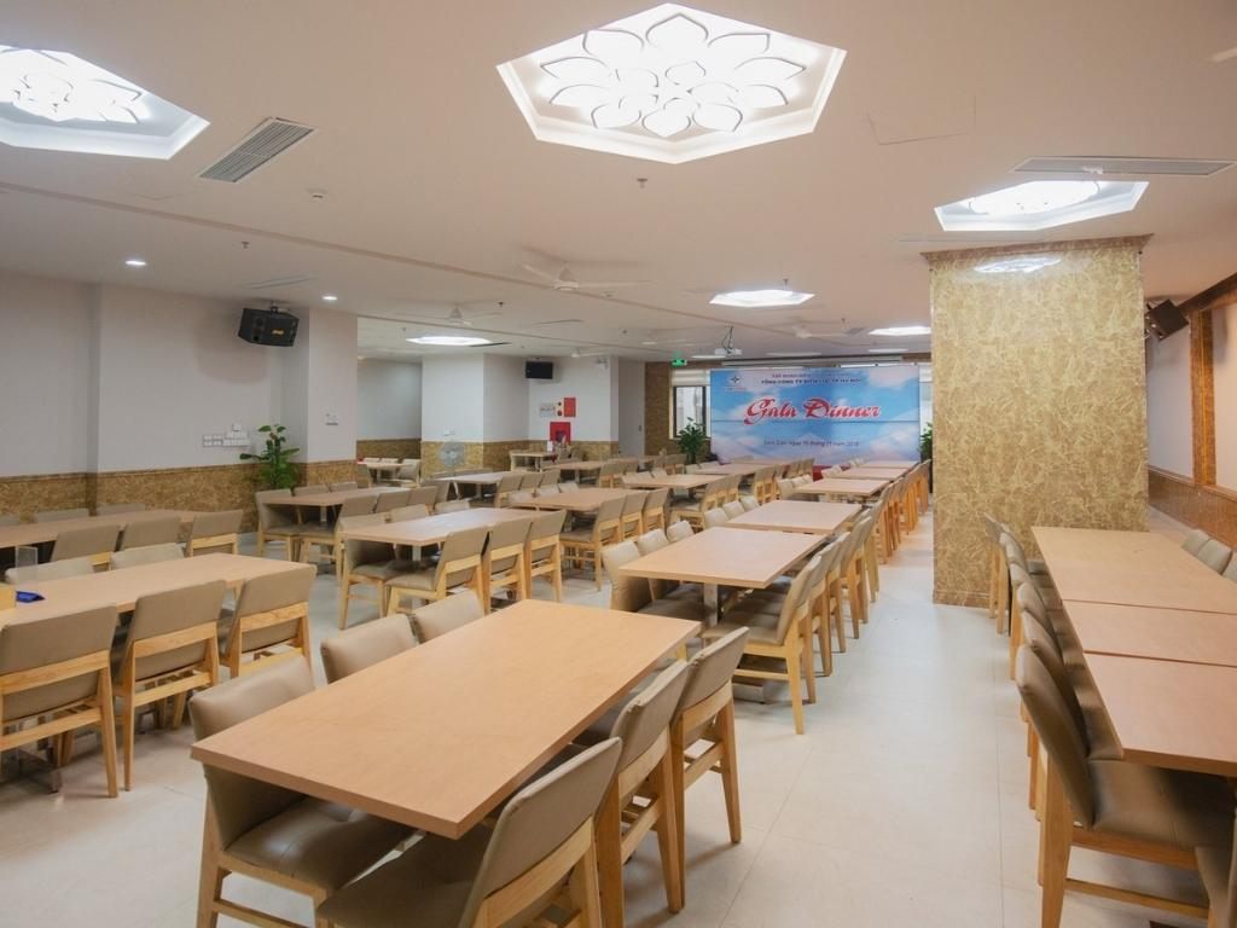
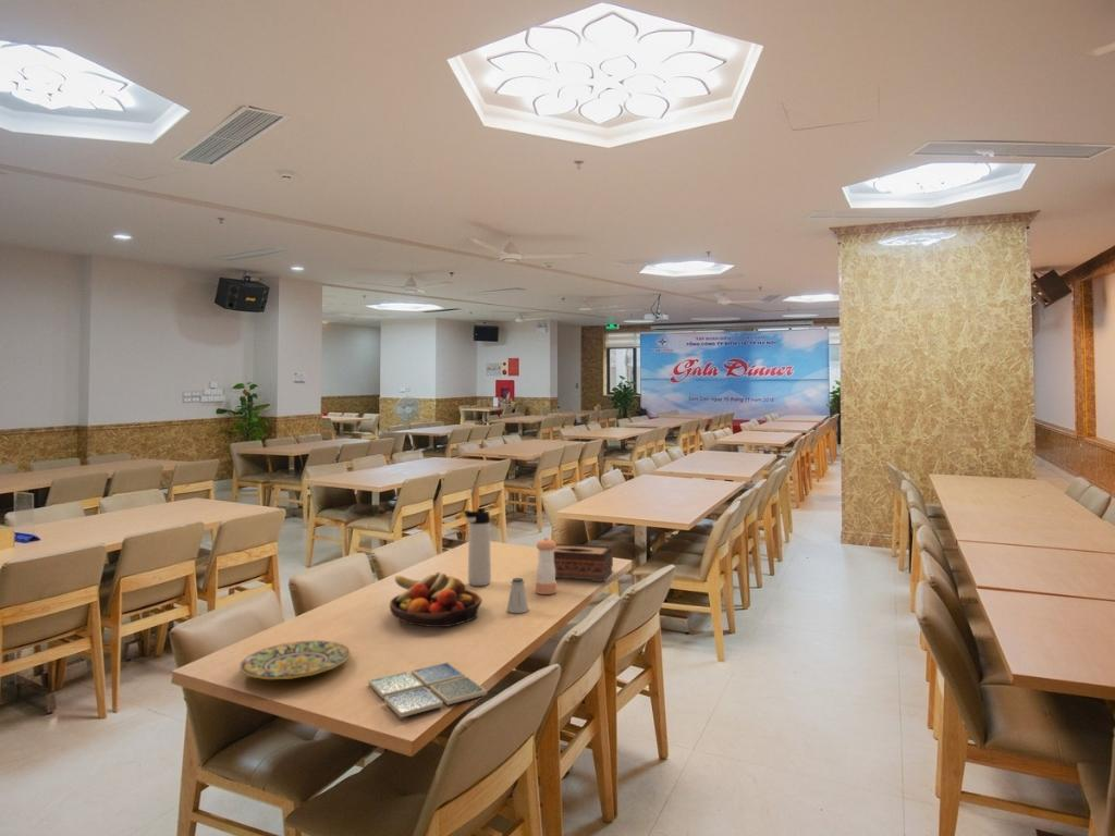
+ drink coaster [367,662,488,718]
+ thermos bottle [463,507,492,587]
+ fruit bowl [389,571,483,628]
+ plate [240,639,352,680]
+ pepper shaker [535,537,558,595]
+ tissue box [554,542,614,582]
+ saltshaker [505,577,530,614]
